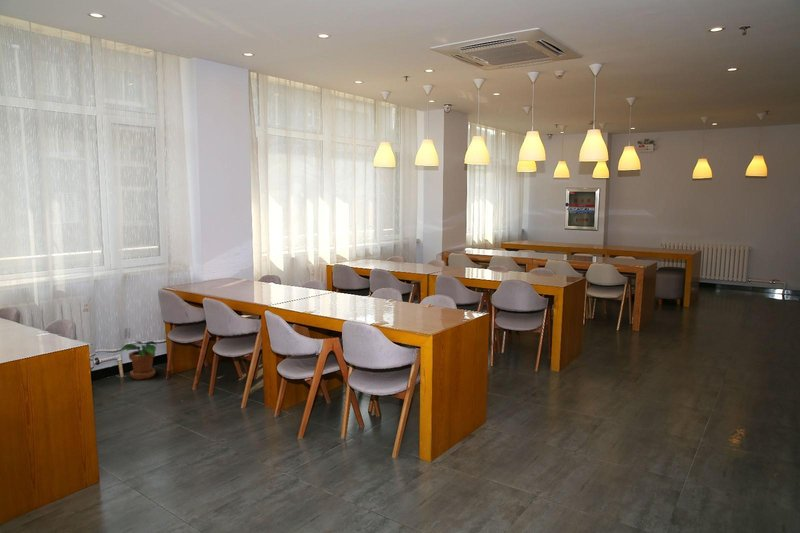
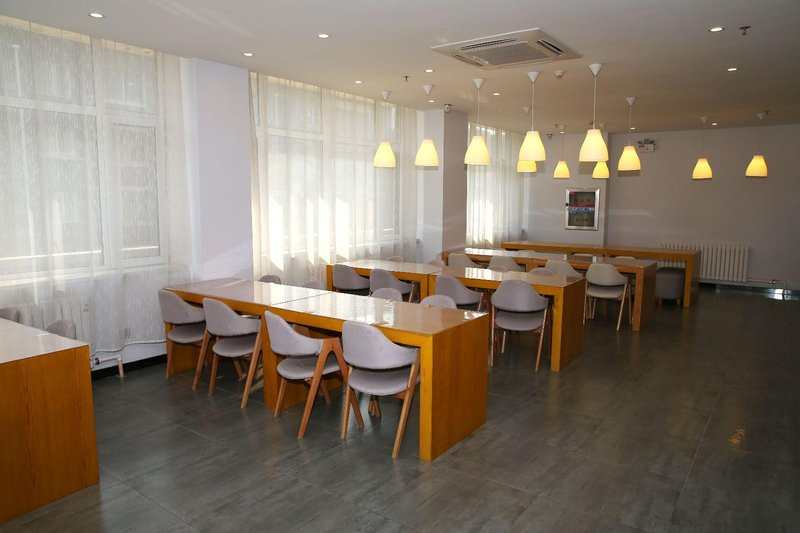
- potted plant [119,340,158,381]
